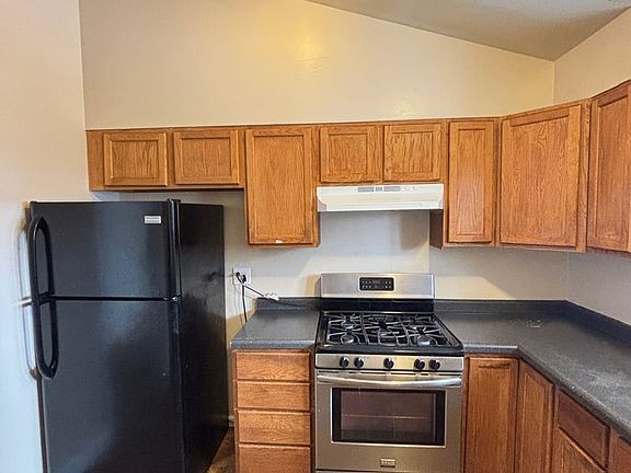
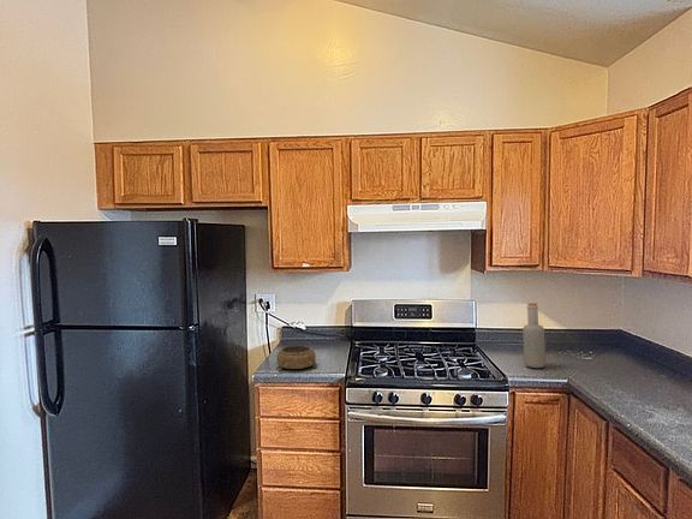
+ bottle [521,302,547,369]
+ decorative bowl [275,345,318,372]
